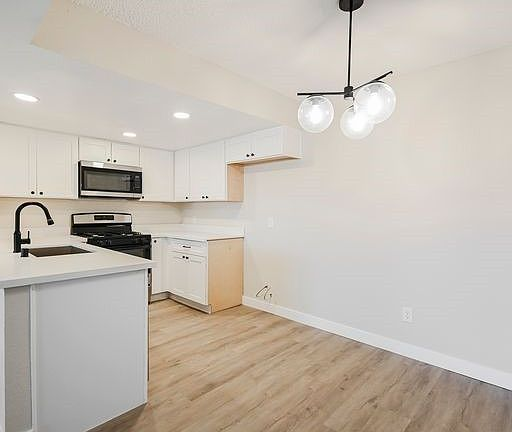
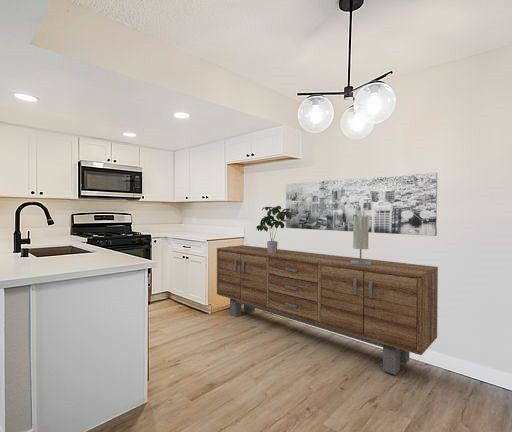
+ potted plant [255,205,292,254]
+ sideboard [216,244,439,376]
+ wall art [285,172,439,237]
+ table lamp [350,216,371,266]
